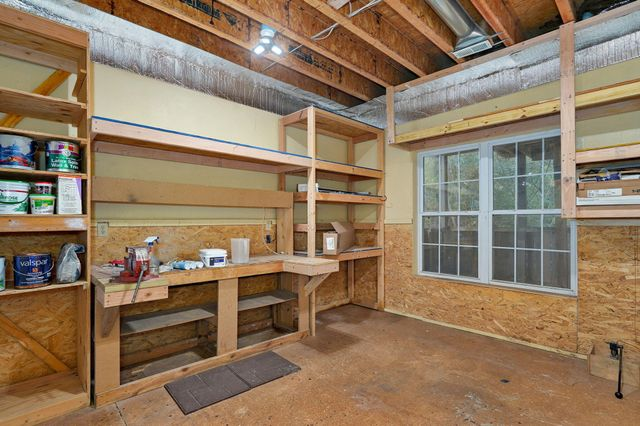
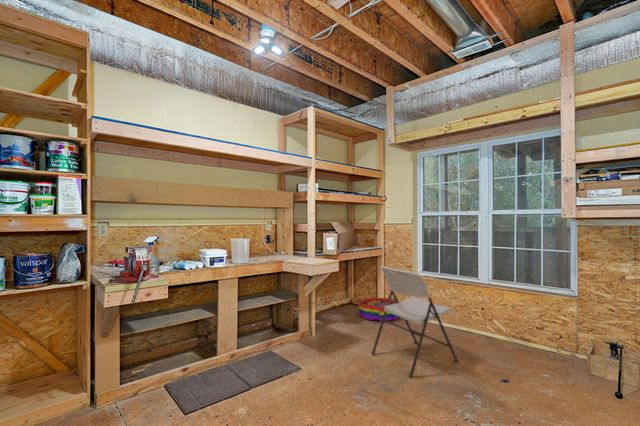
+ storage bin [358,297,400,323]
+ chair [371,265,460,379]
